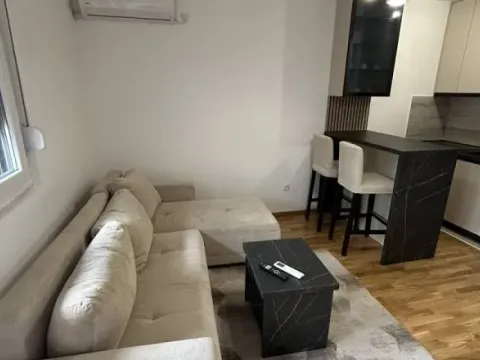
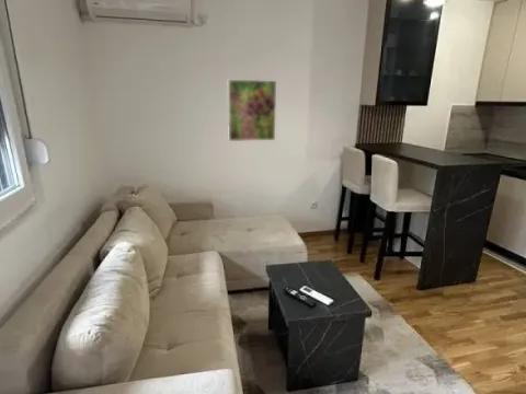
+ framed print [227,79,277,142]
